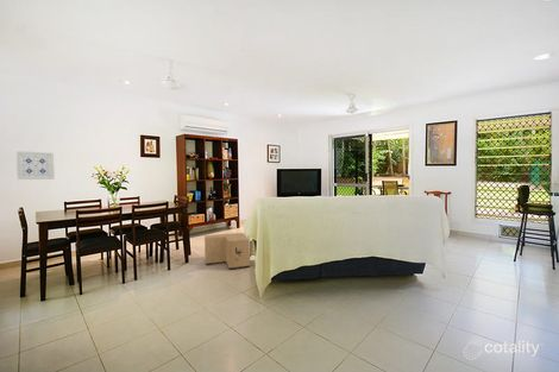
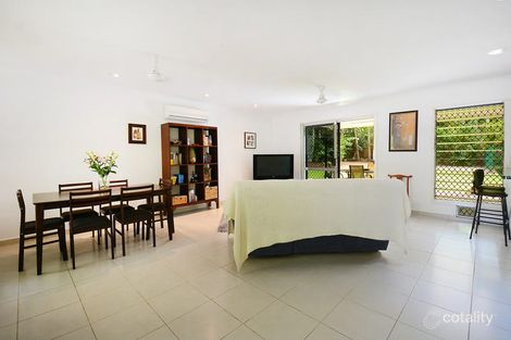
- wall art [14,150,56,181]
- cardboard box [203,232,251,271]
